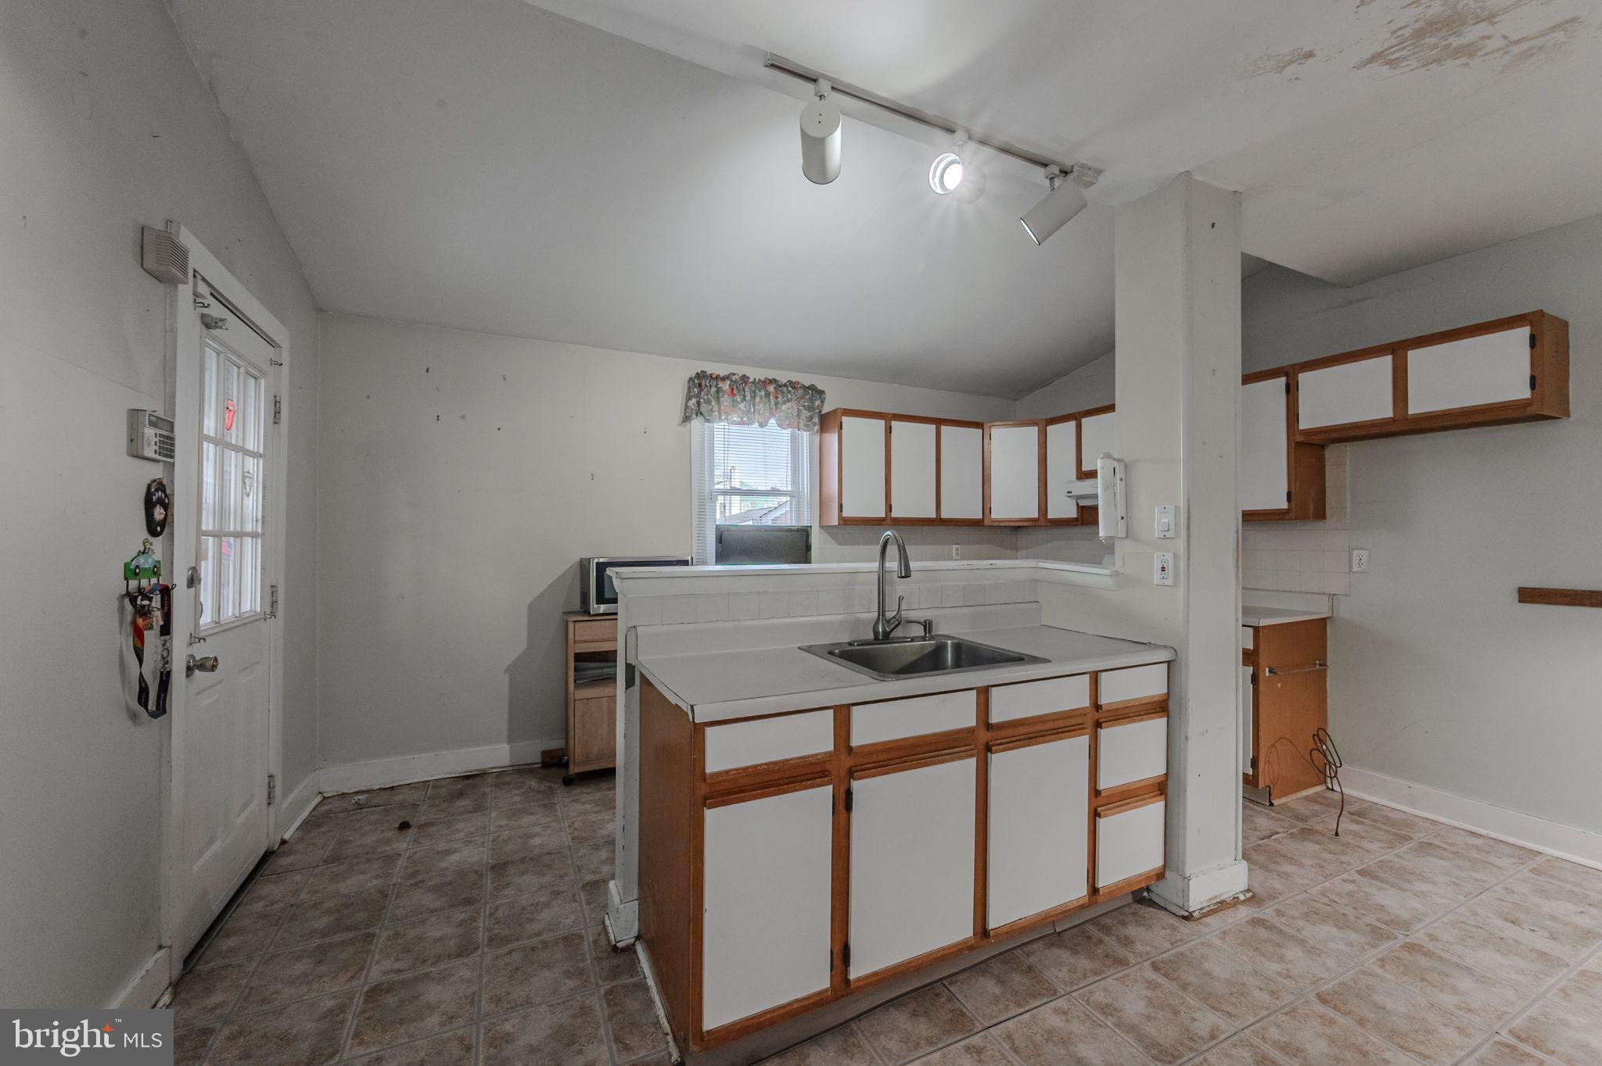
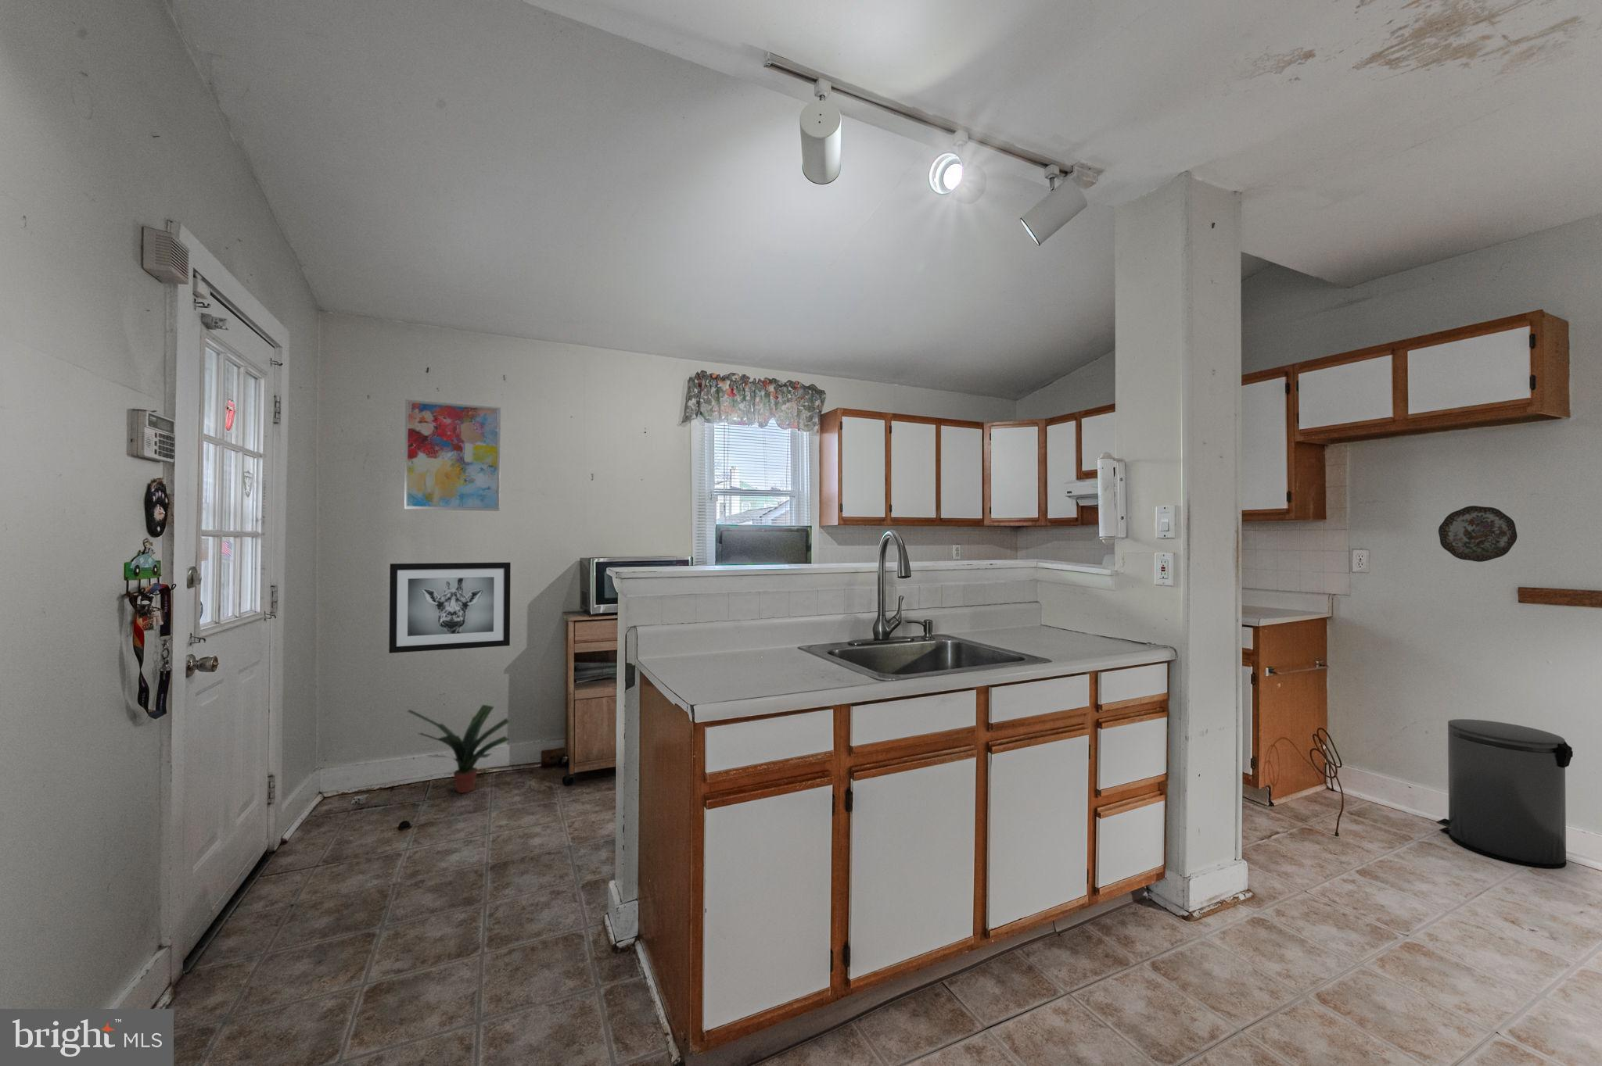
+ wall art [403,399,501,512]
+ wall art [388,562,512,654]
+ potted plant [407,704,511,794]
+ decorative plate [1438,504,1519,563]
+ trash can [1435,719,1573,870]
